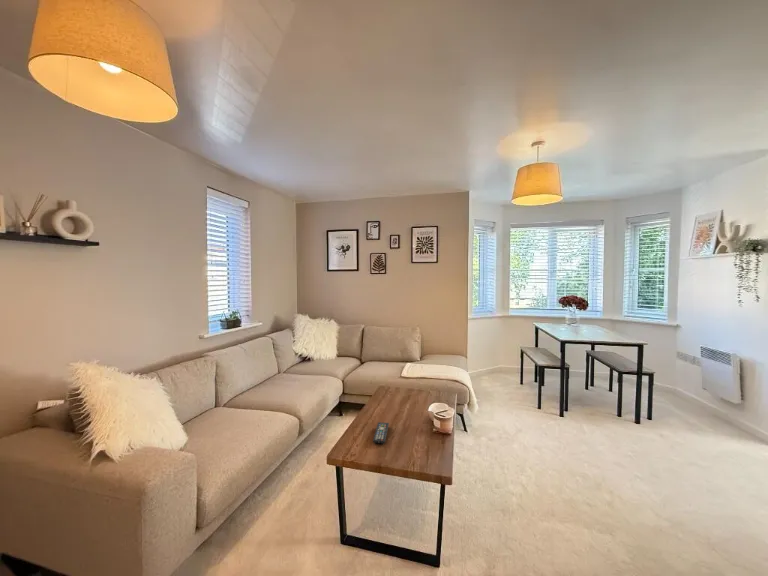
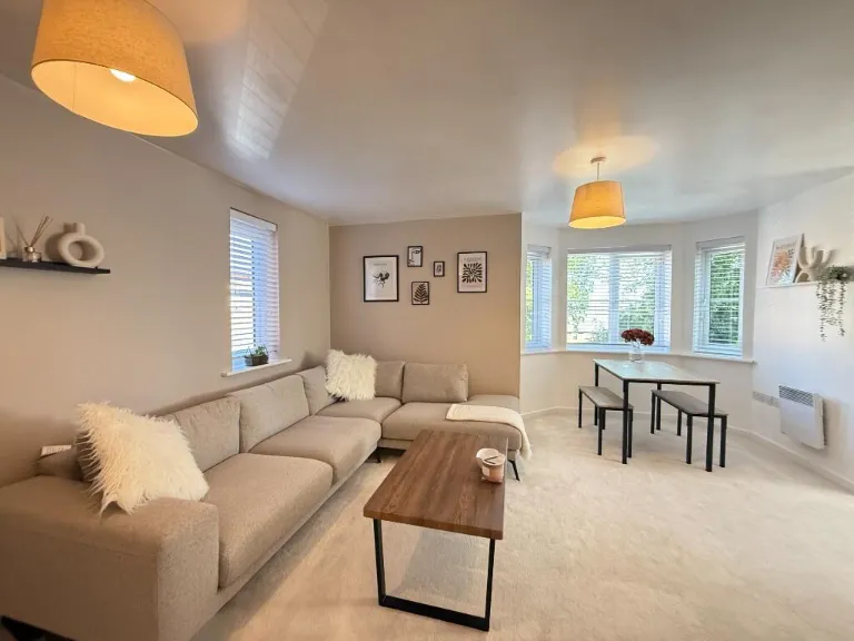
- remote control [372,421,390,444]
